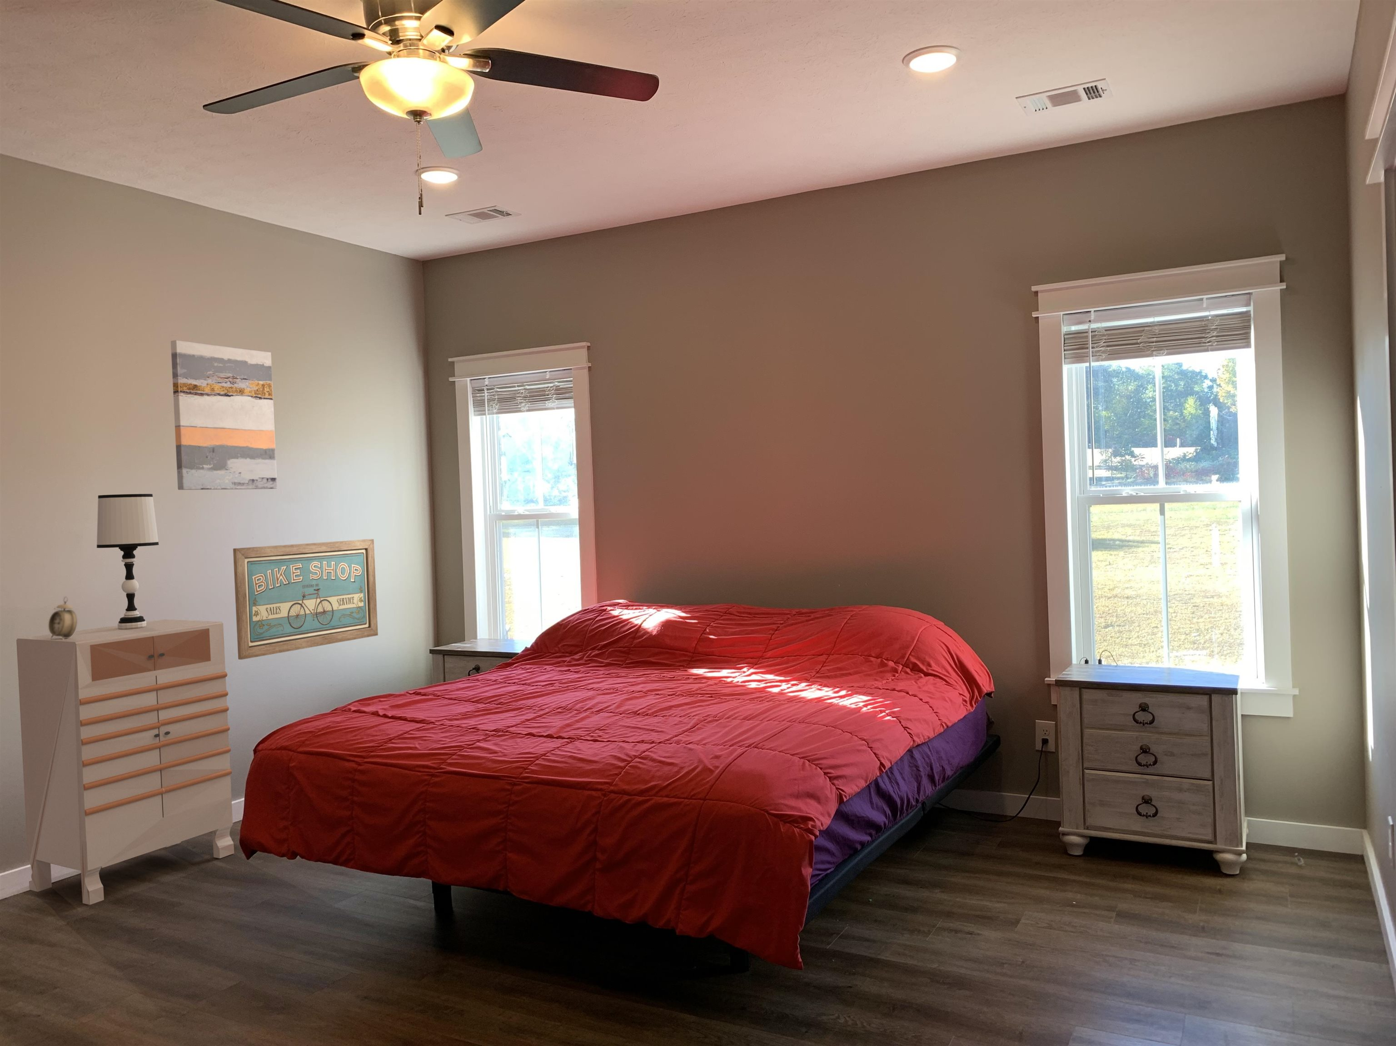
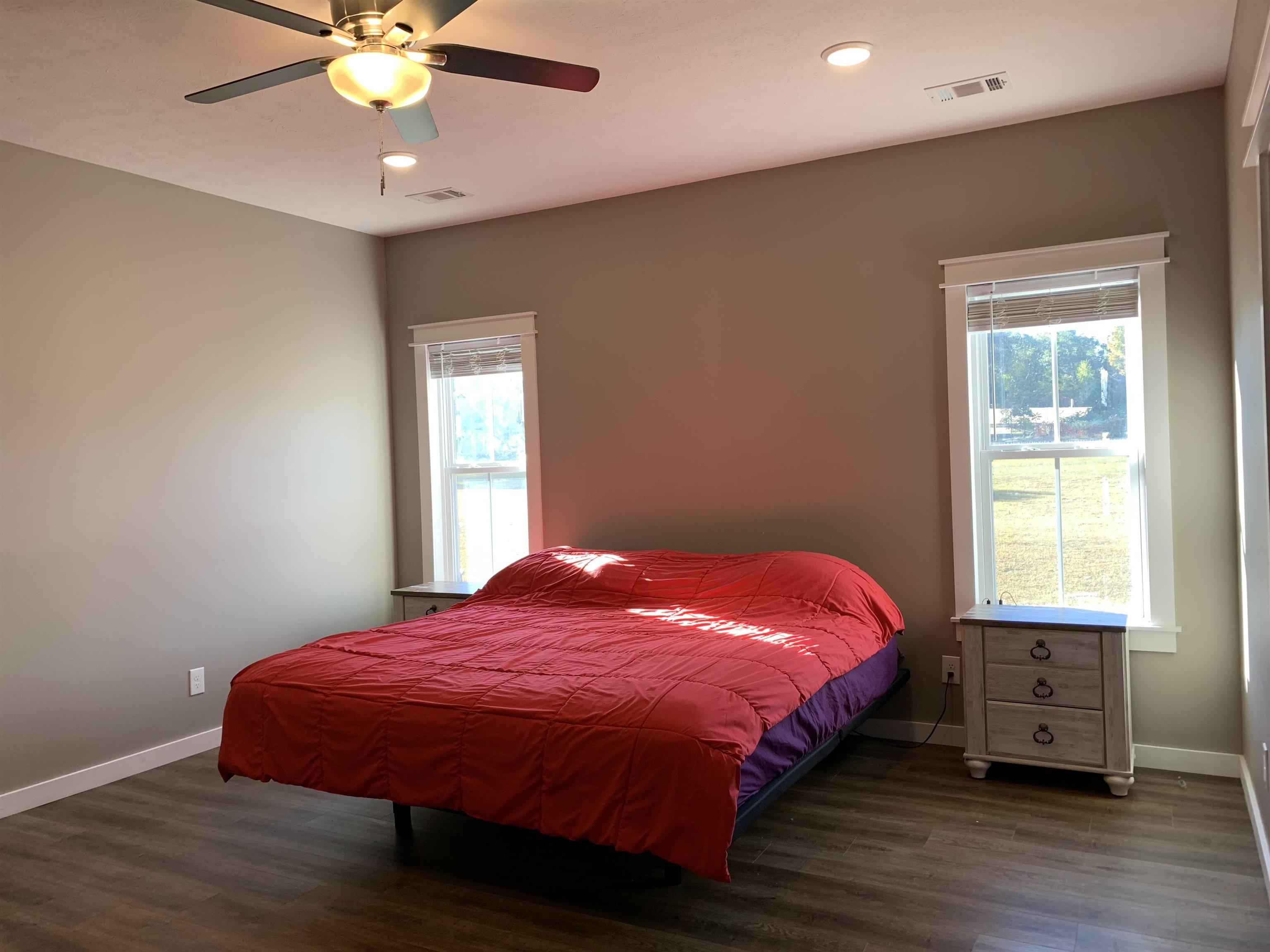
- table lamp [97,493,159,630]
- wall art [170,340,278,490]
- alarm clock [48,597,78,639]
- dresser [15,619,234,905]
- wall art [233,538,378,660]
